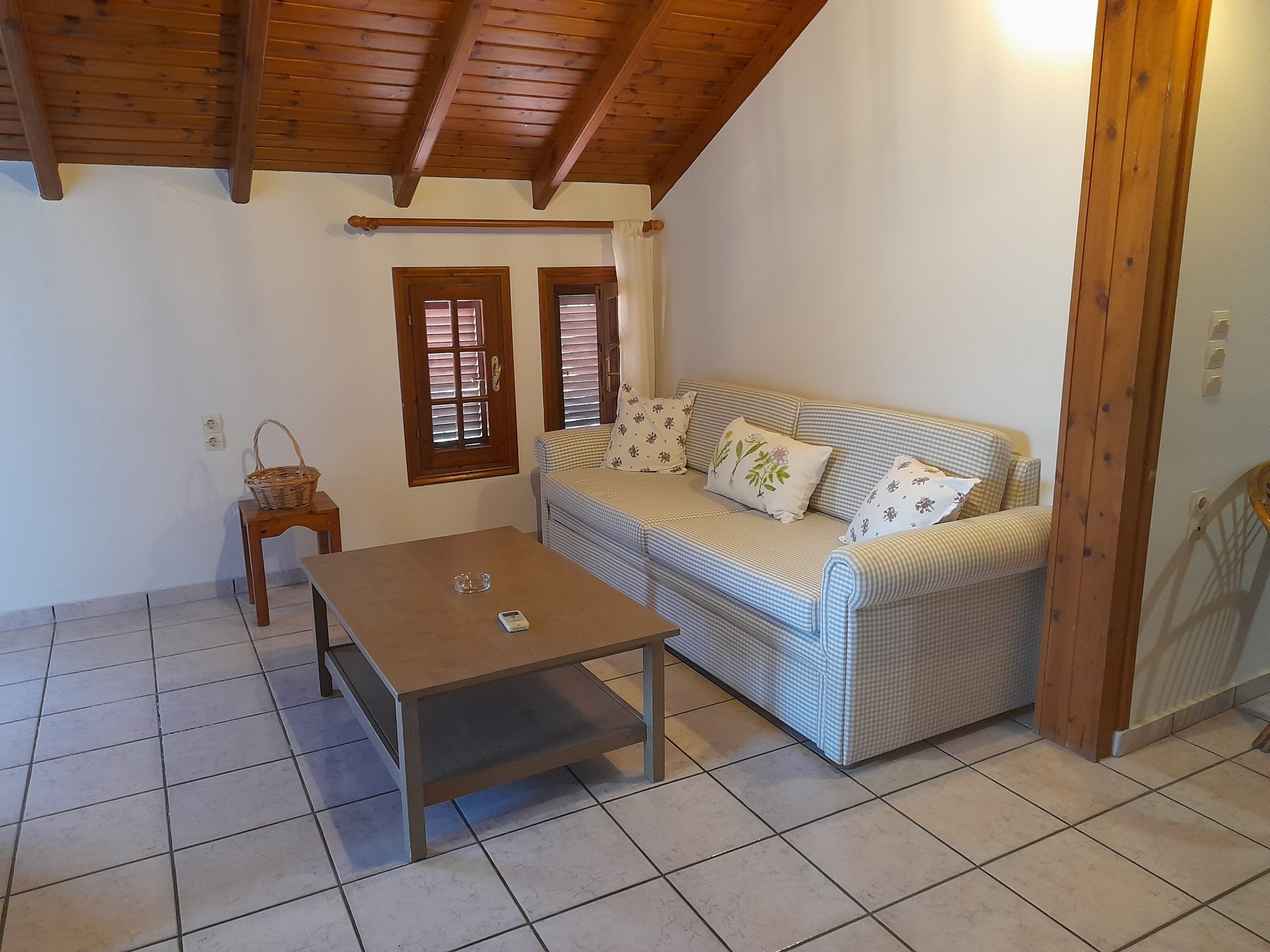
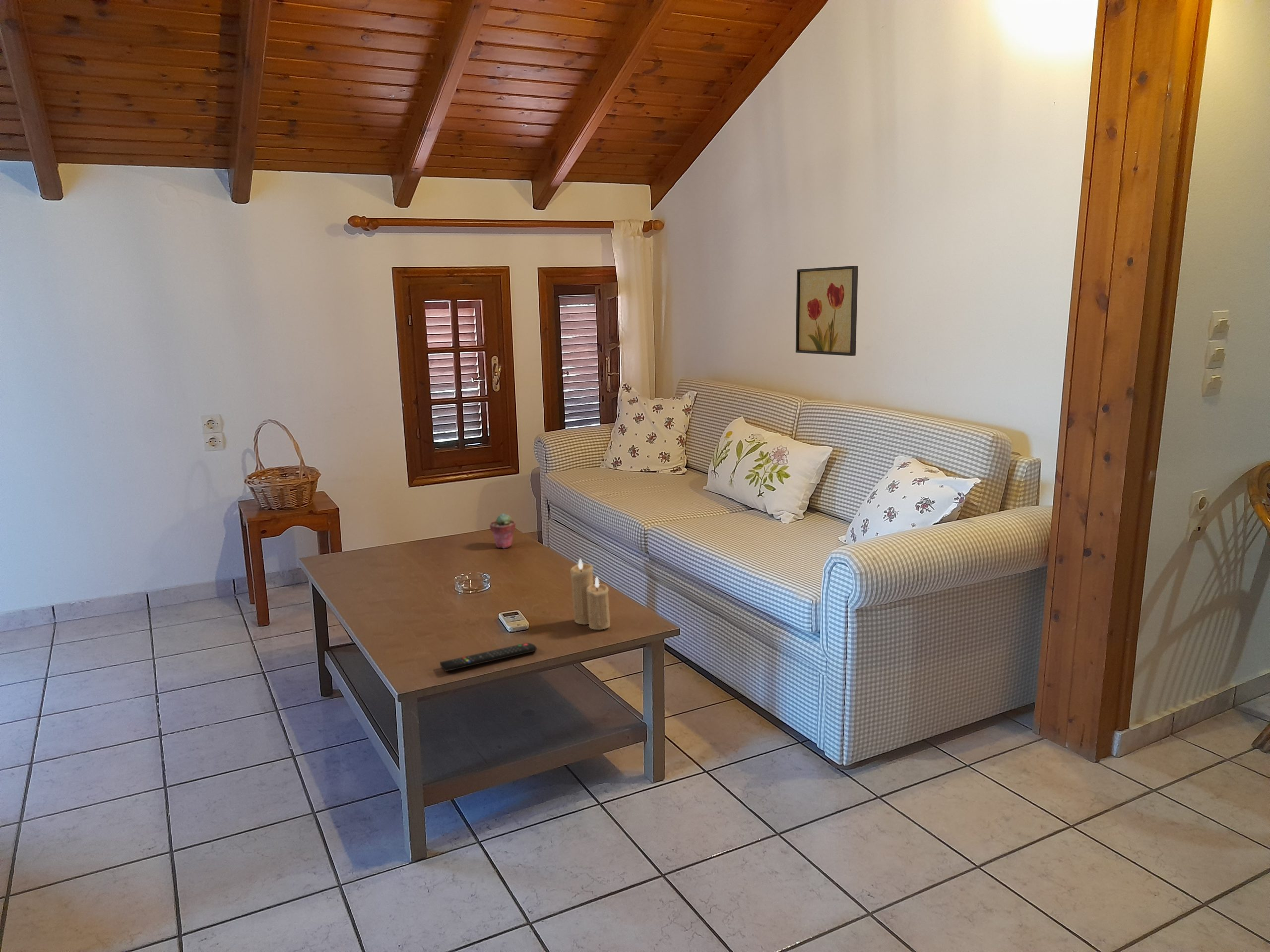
+ potted succulent [489,513,516,549]
+ remote control [440,642,537,672]
+ candle [570,558,611,630]
+ wall art [795,265,859,357]
